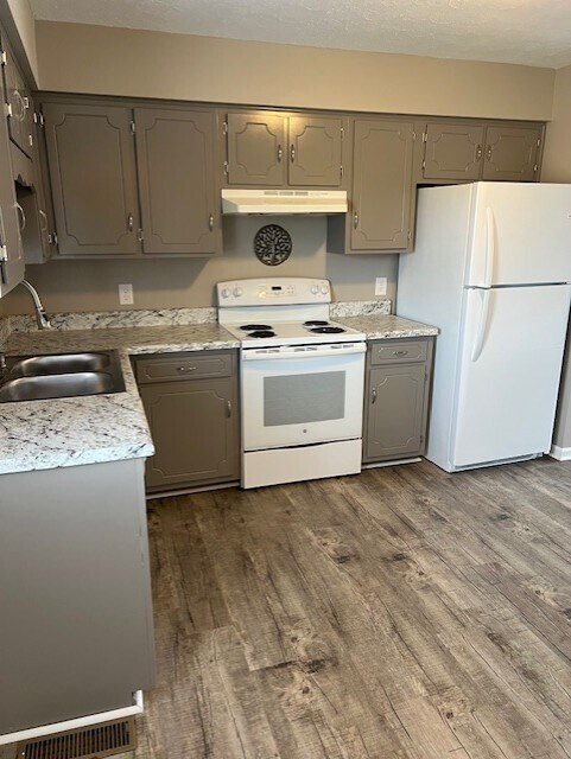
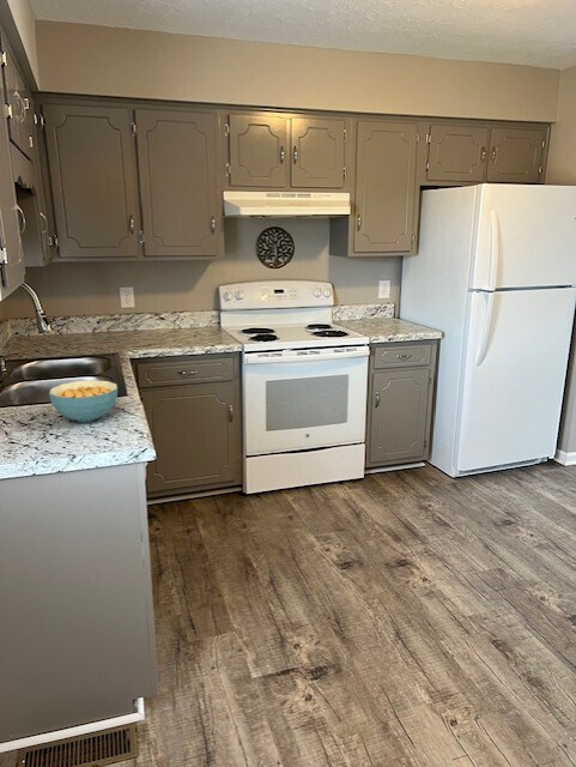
+ cereal bowl [48,379,119,423]
